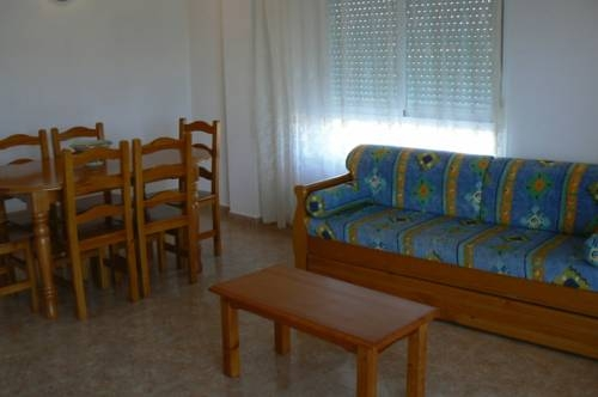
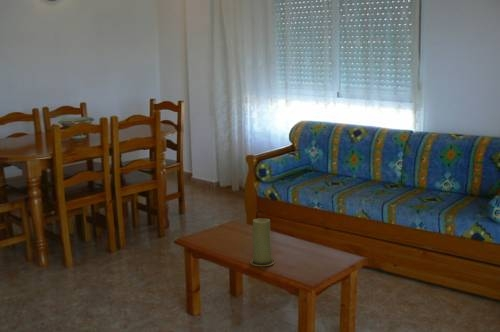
+ candle [249,217,276,267]
